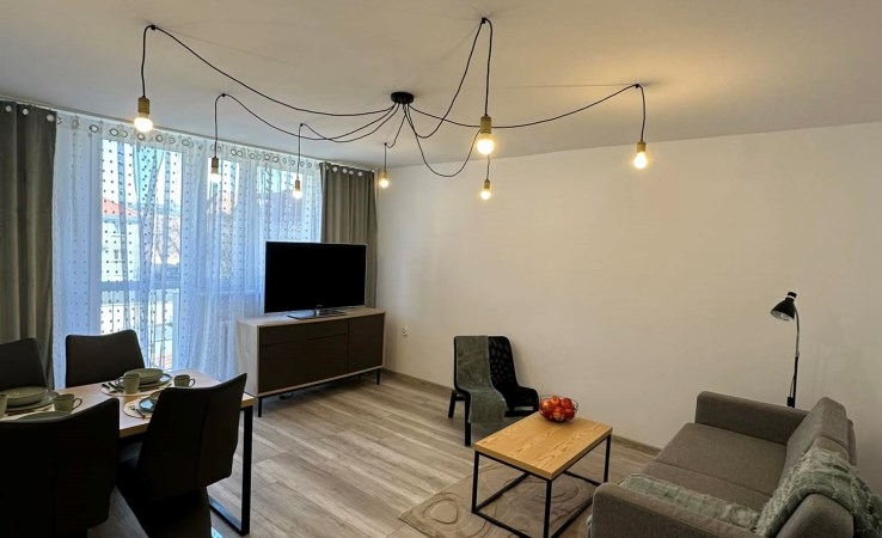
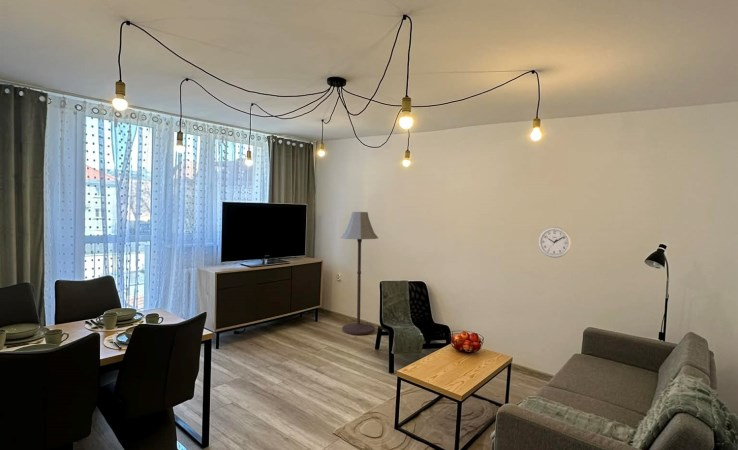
+ wall clock [537,226,573,259]
+ floor lamp [340,211,379,336]
